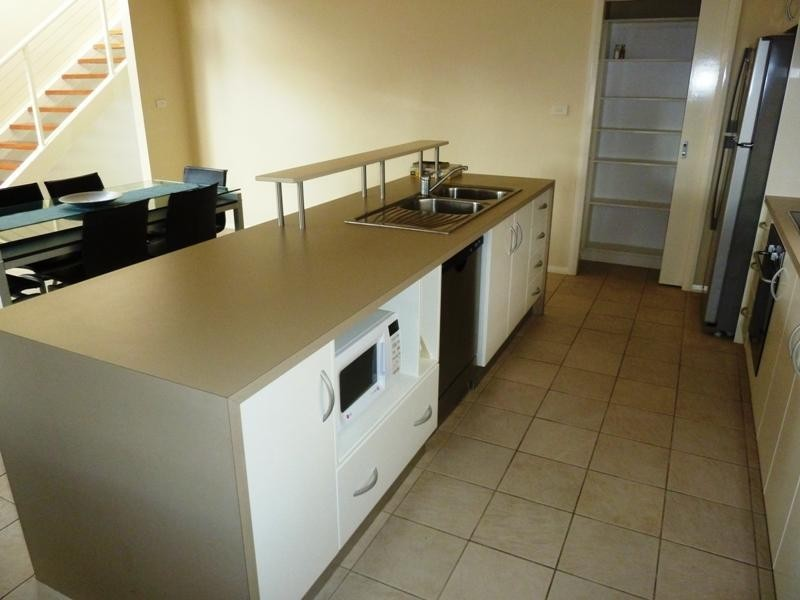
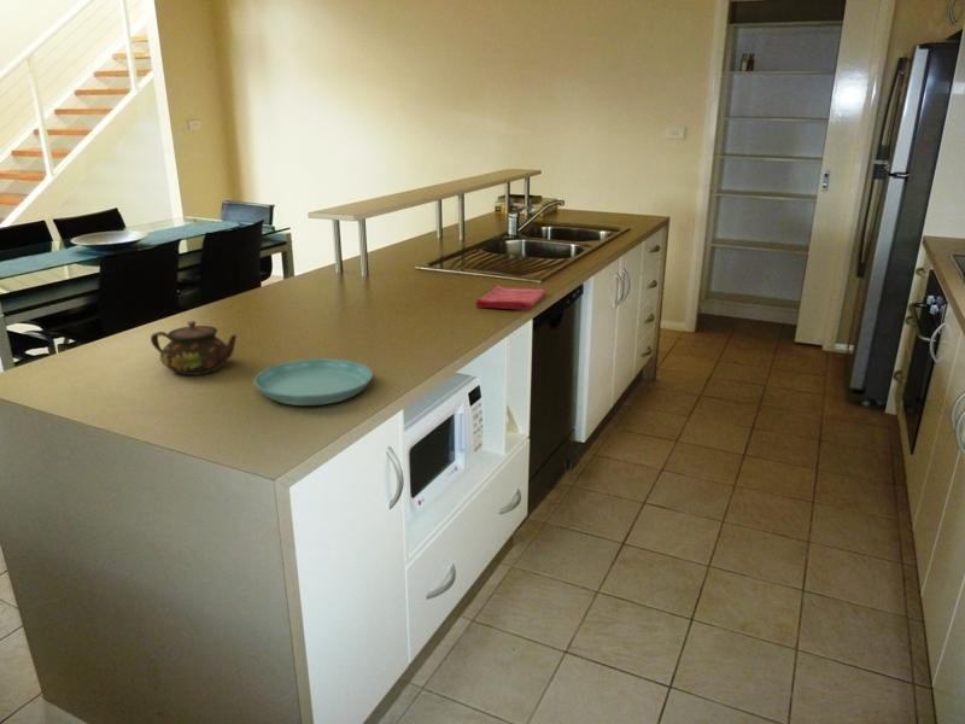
+ saucer [253,358,374,407]
+ teapot [150,320,238,376]
+ dish towel [474,284,548,311]
